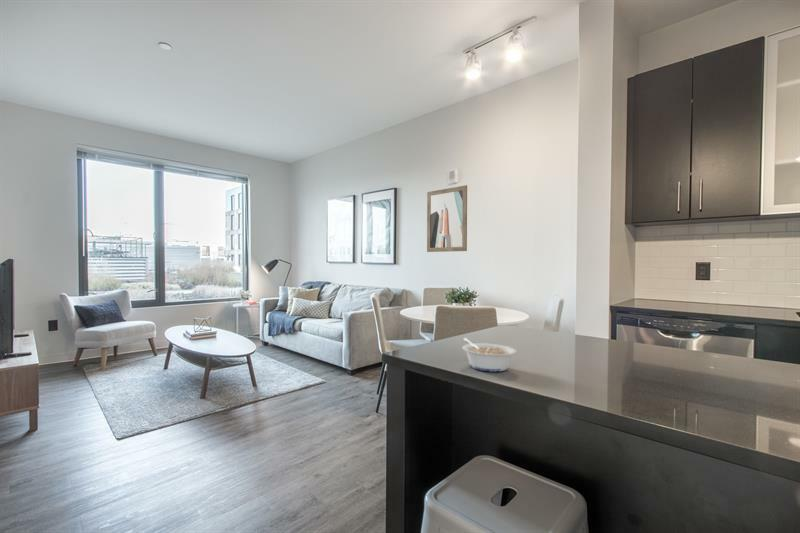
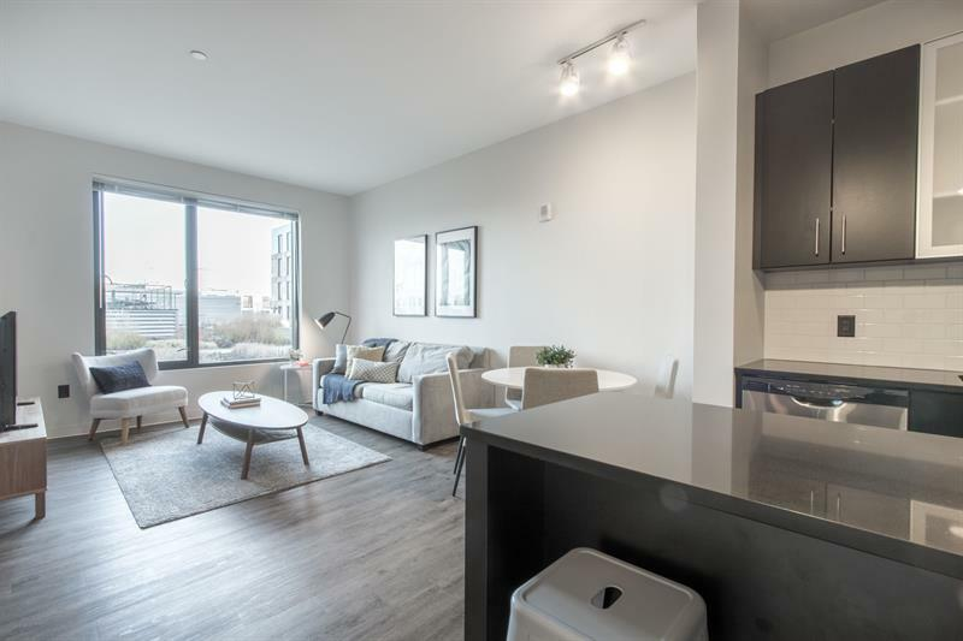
- wall art [426,184,468,253]
- legume [461,337,517,373]
